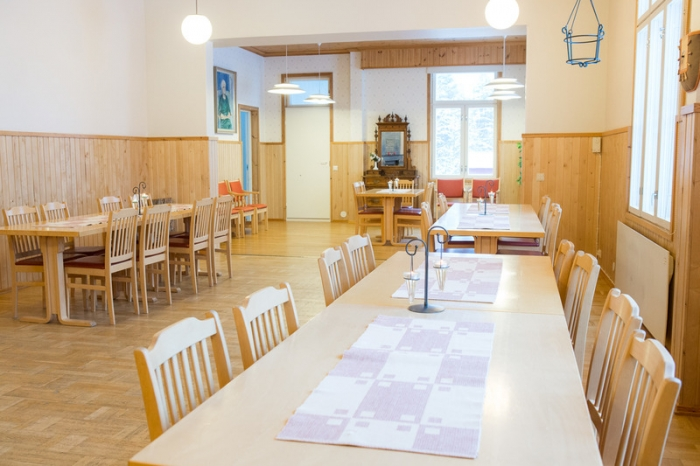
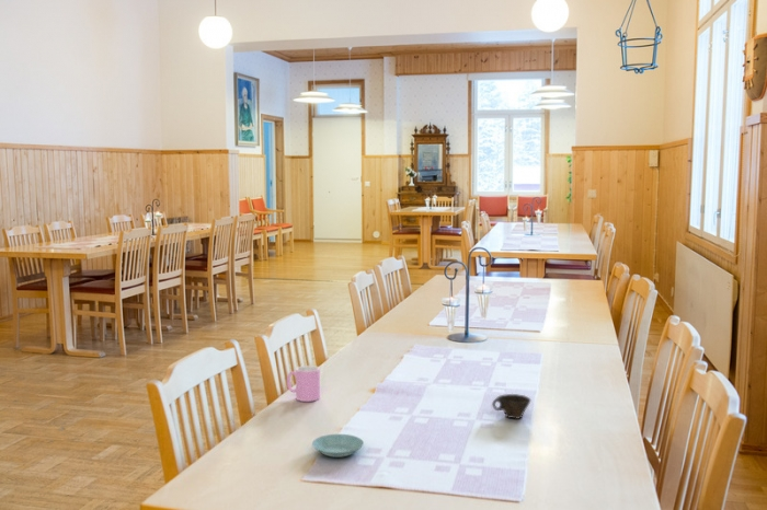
+ cup [491,393,531,420]
+ saucer [311,433,365,459]
+ cup [286,364,321,403]
